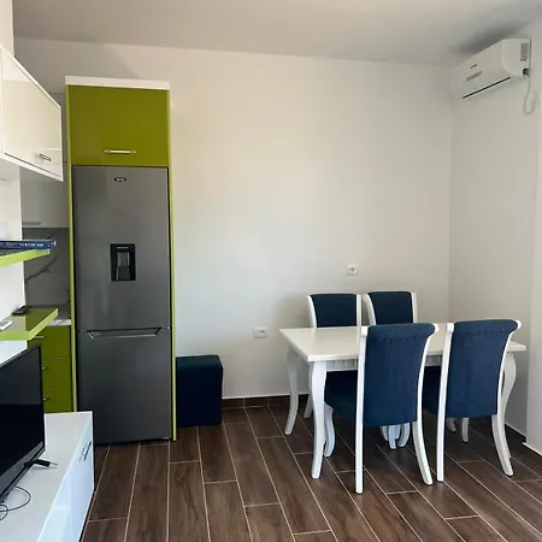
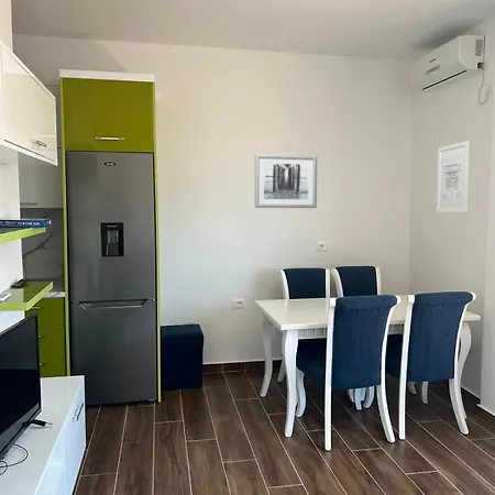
+ wall art [254,153,318,209]
+ wall art [436,140,471,213]
